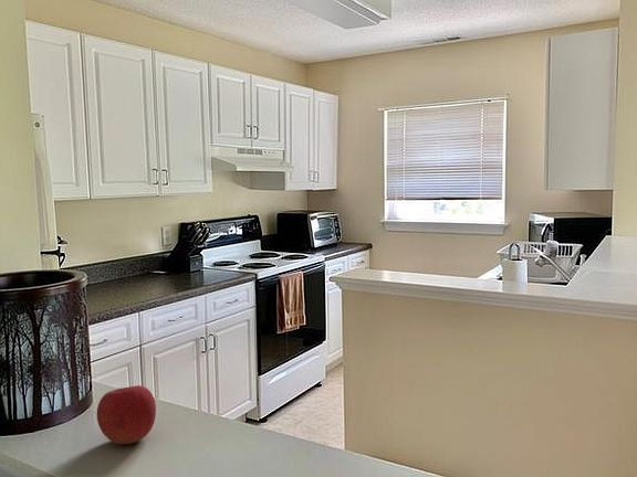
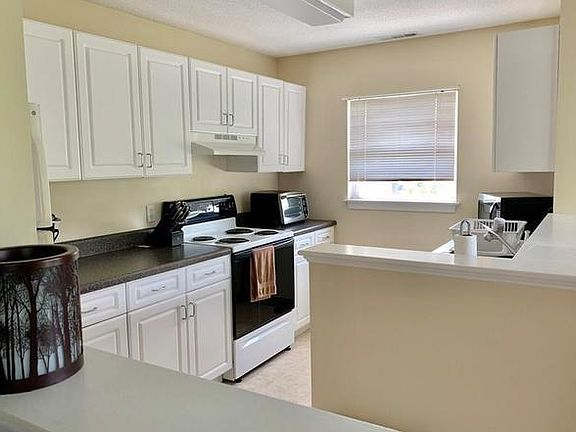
- apple [96,384,157,445]
